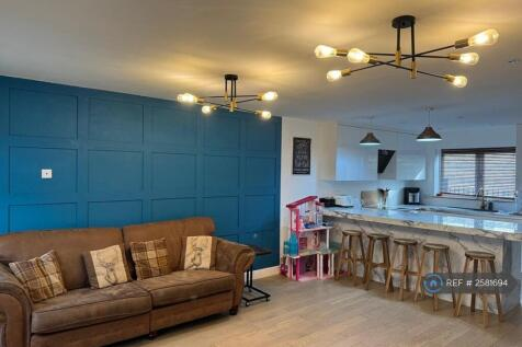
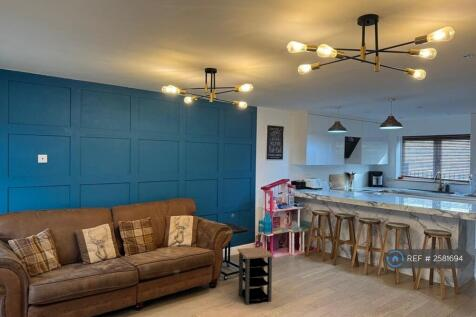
+ side table [237,246,274,306]
